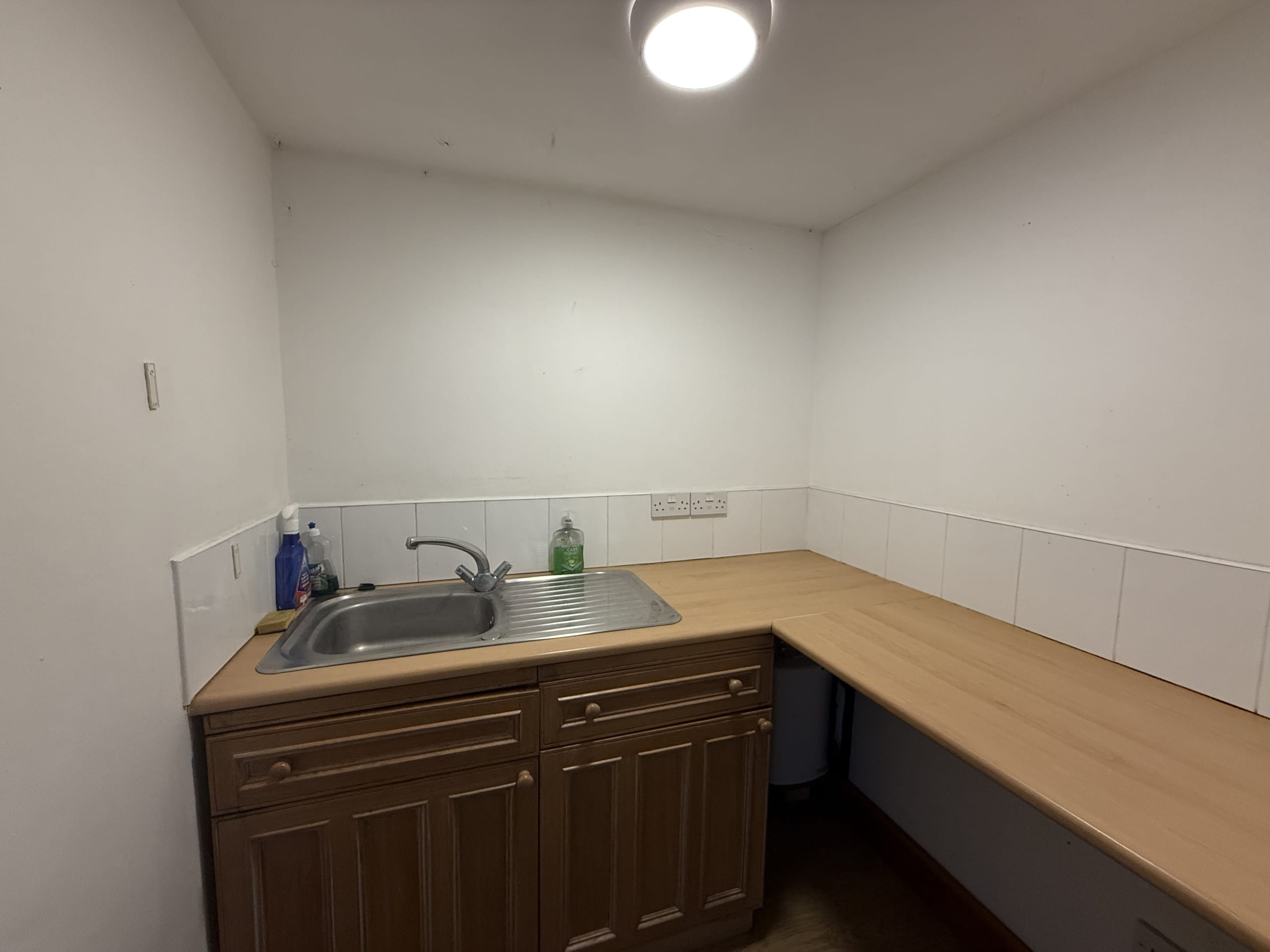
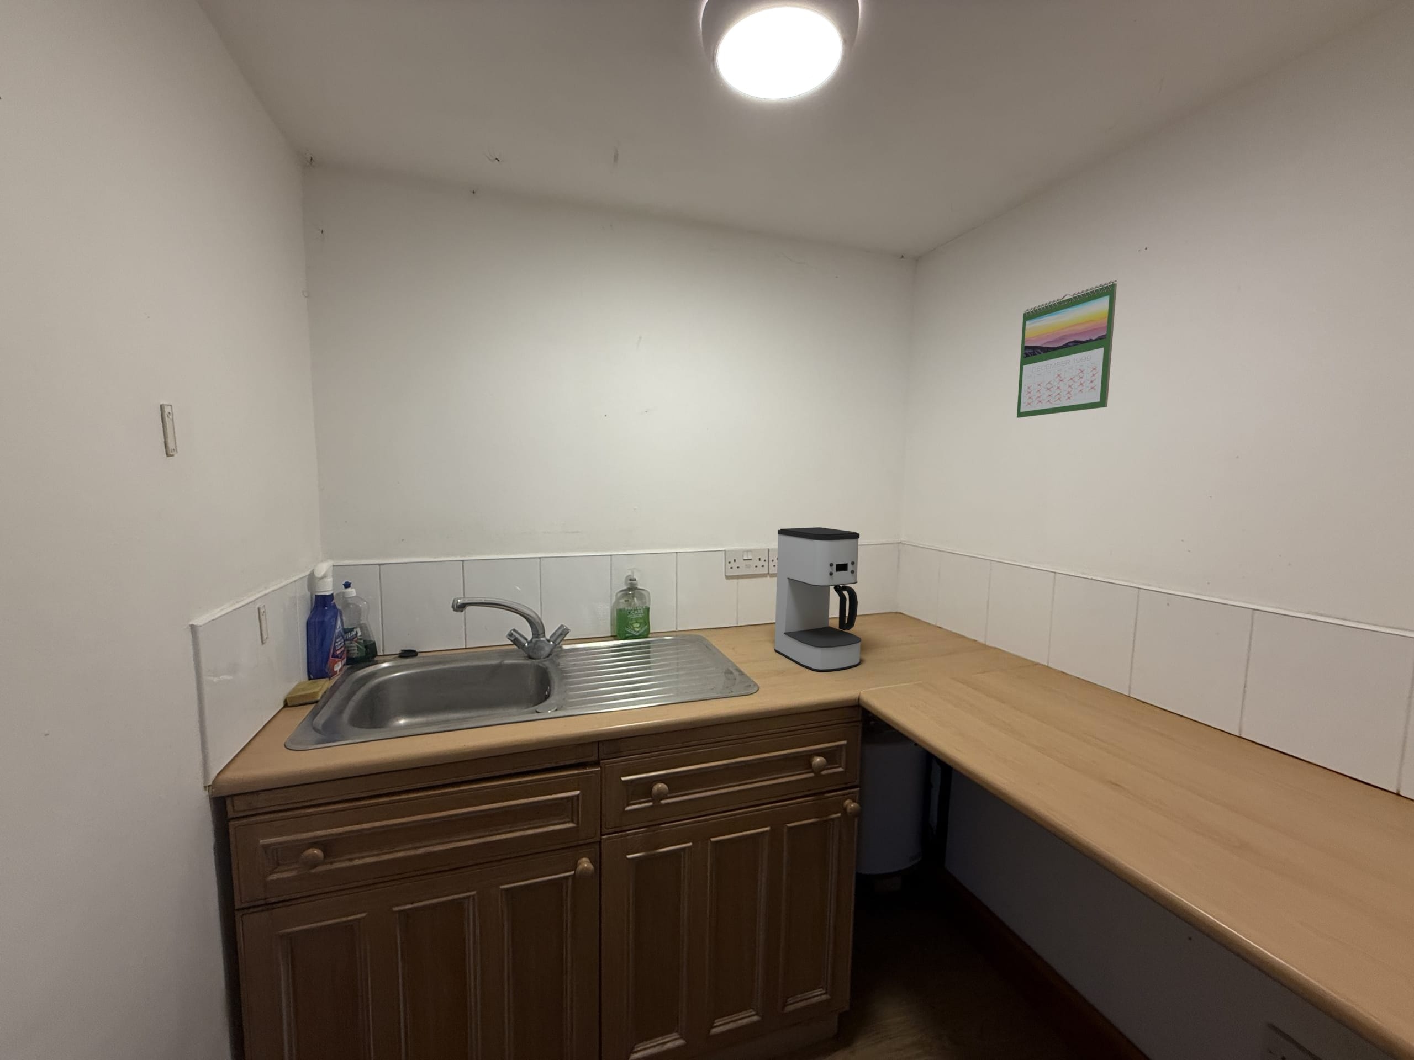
+ calendar [1017,279,1118,419]
+ coffee maker [774,527,862,671]
